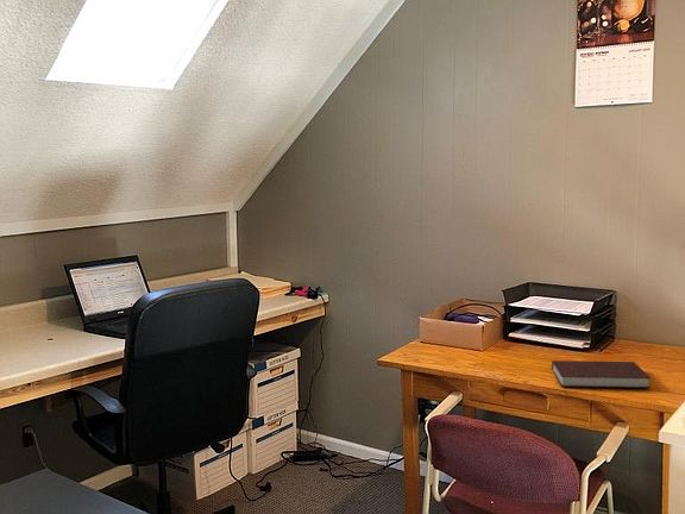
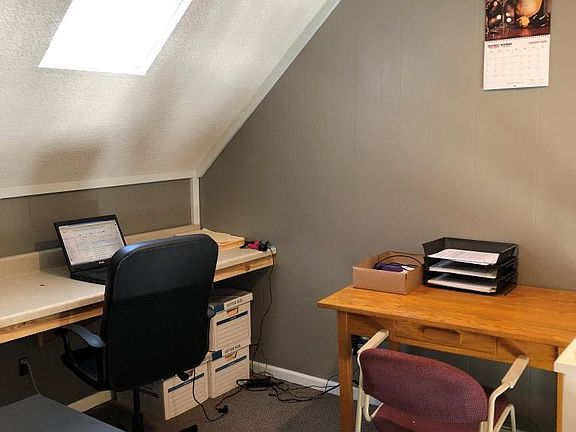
- notebook [551,359,652,389]
